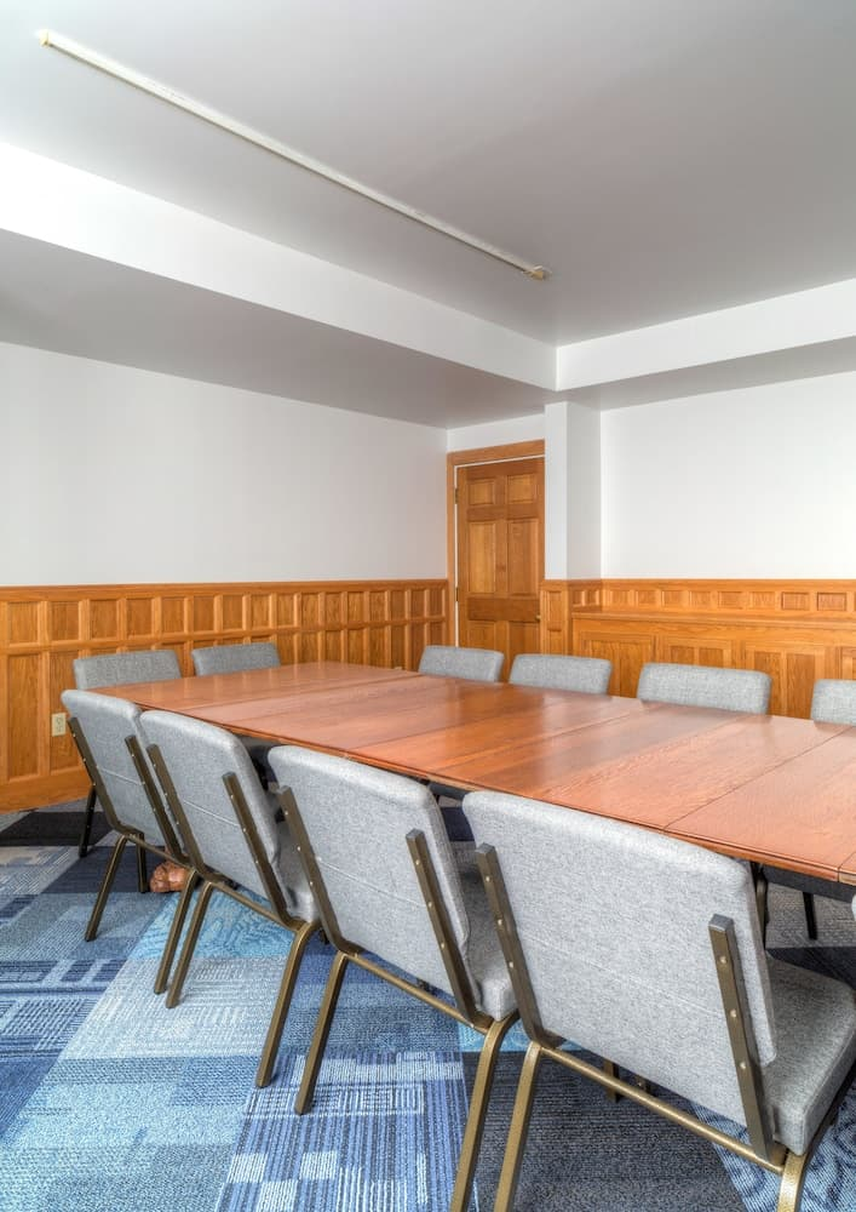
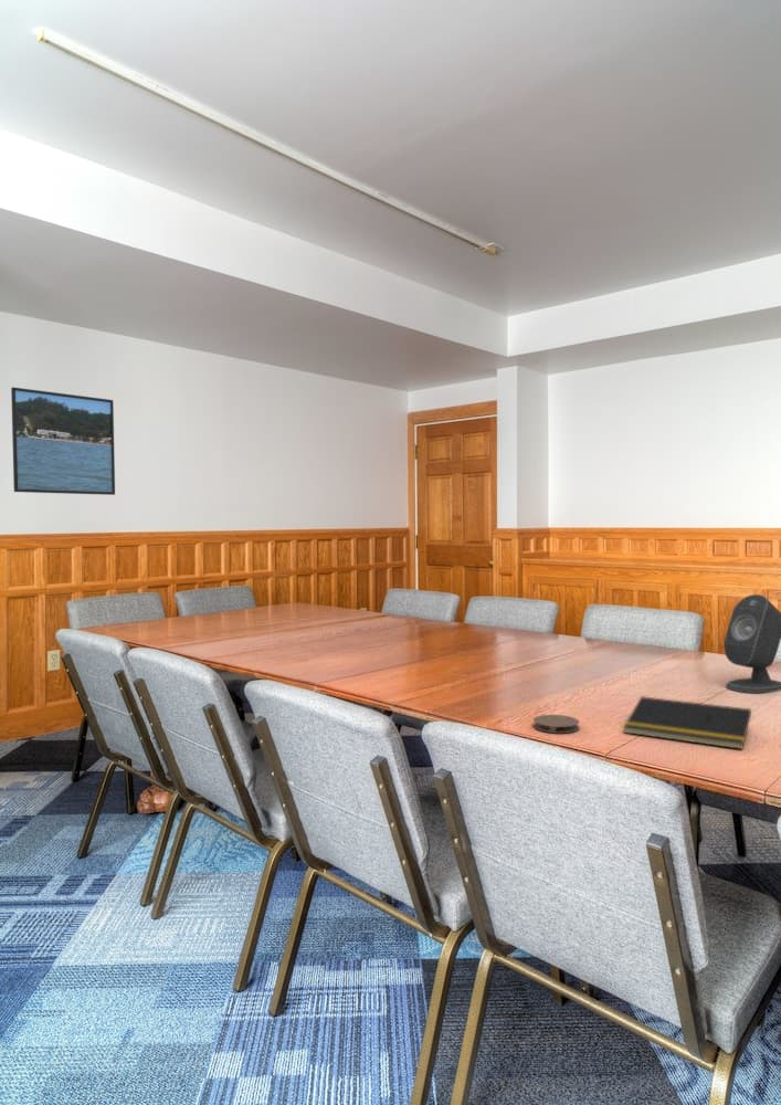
+ speaker [722,593,781,694]
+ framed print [10,386,116,496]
+ notepad [622,695,752,750]
+ coaster [532,714,581,734]
